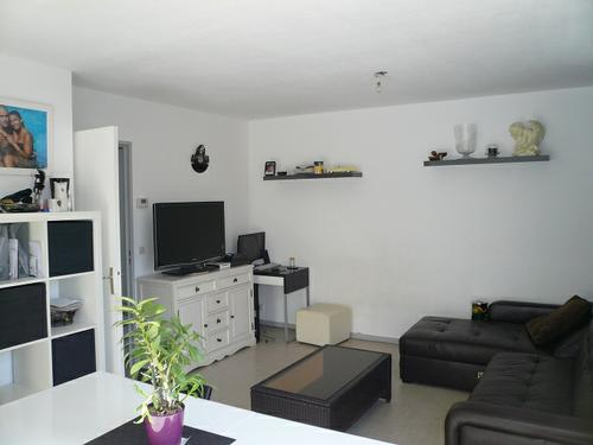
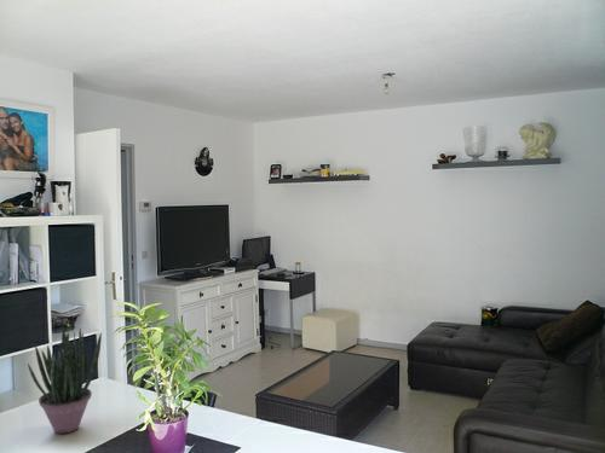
+ potted plant [27,327,103,435]
